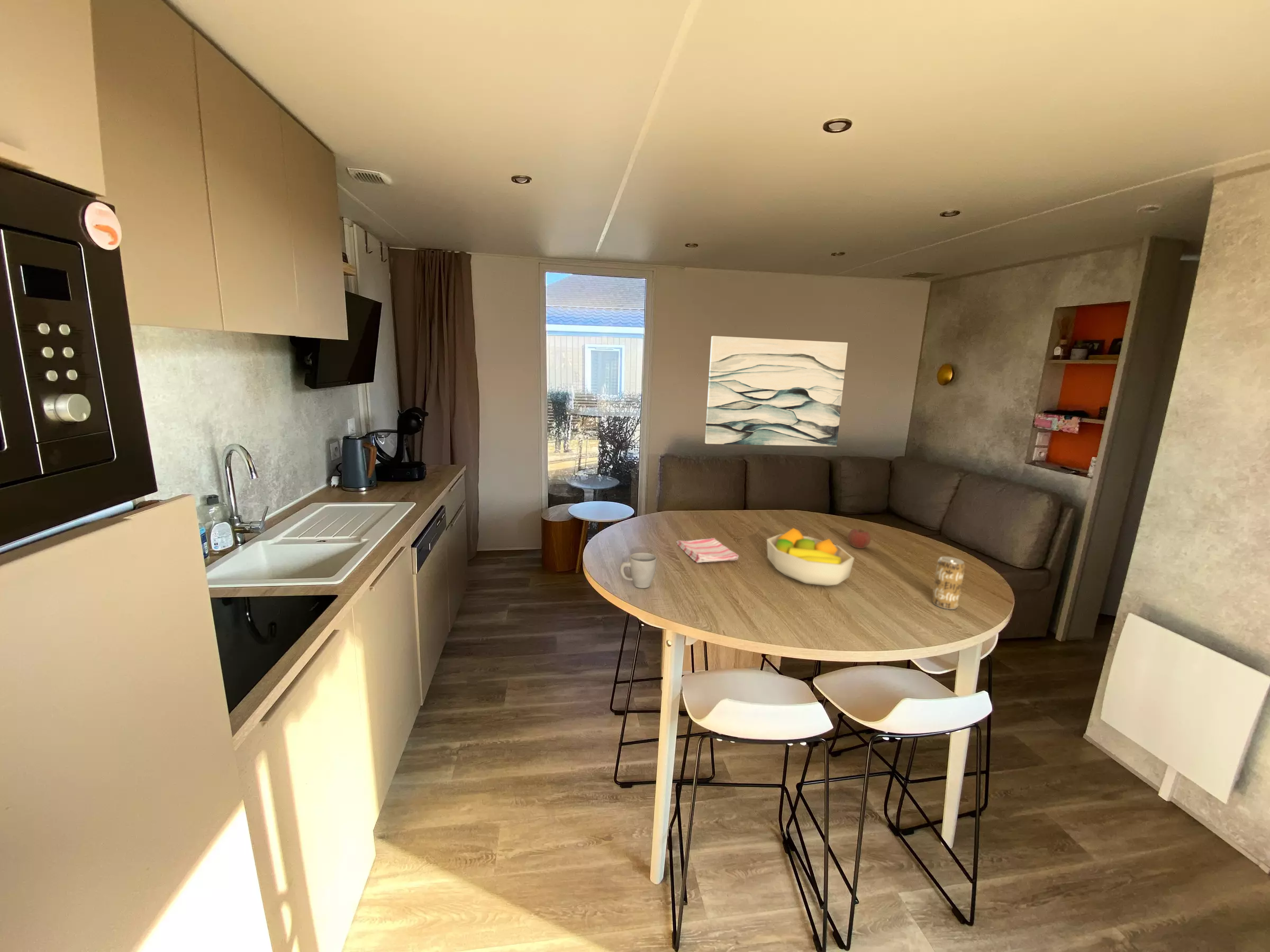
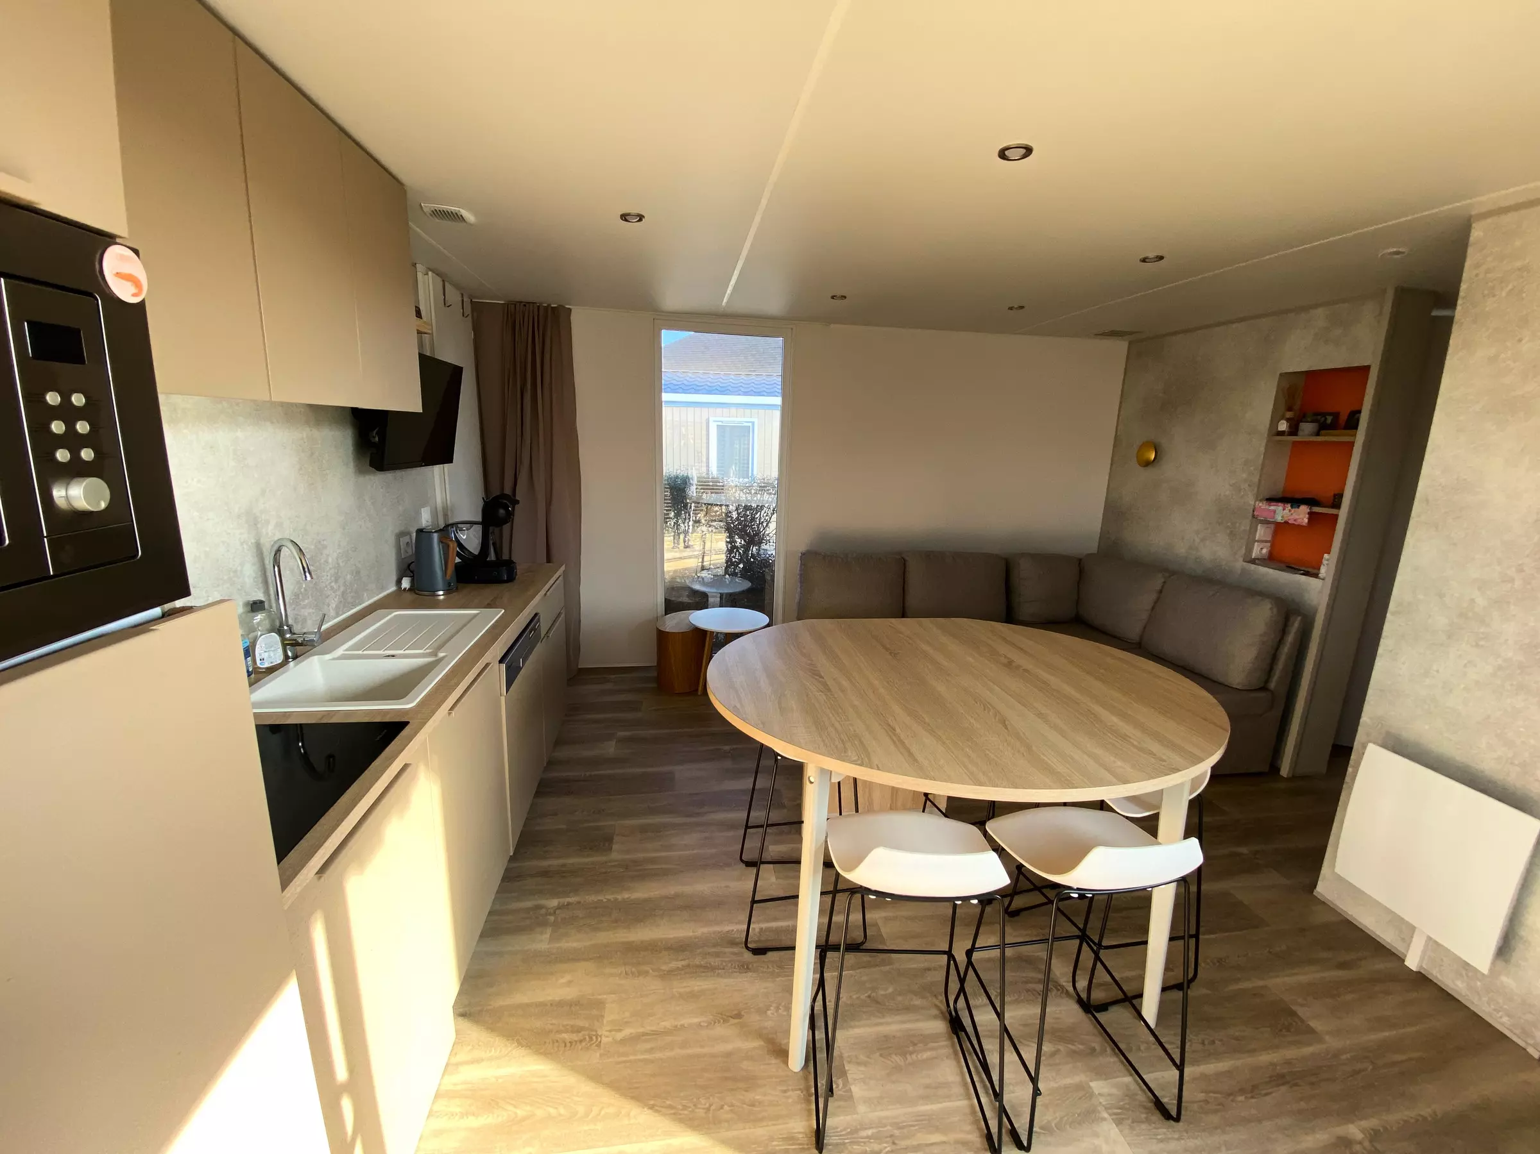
- dish towel [676,537,739,563]
- wall art [704,335,848,447]
- apple [847,528,871,549]
- mug [619,552,657,589]
- fruit bowl [766,527,855,587]
- beverage can [931,556,966,610]
